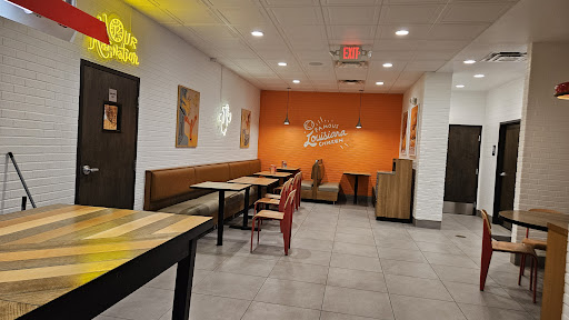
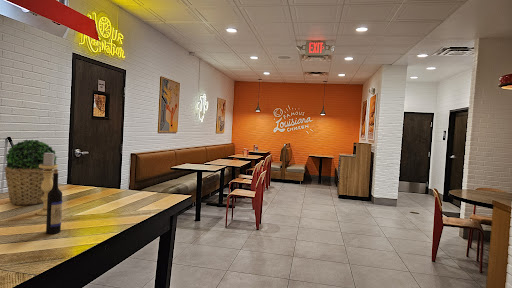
+ candle holder [35,152,59,216]
+ wine bottle [45,168,63,235]
+ potted plant [4,139,58,206]
